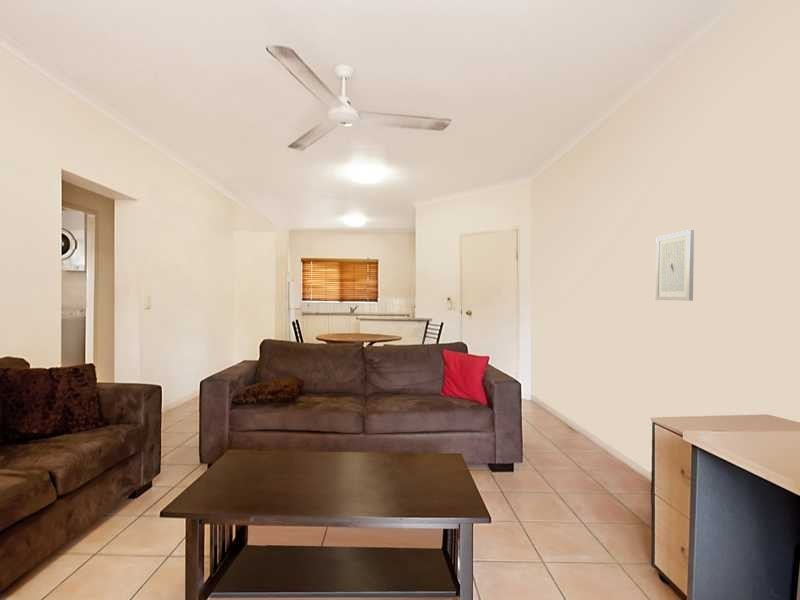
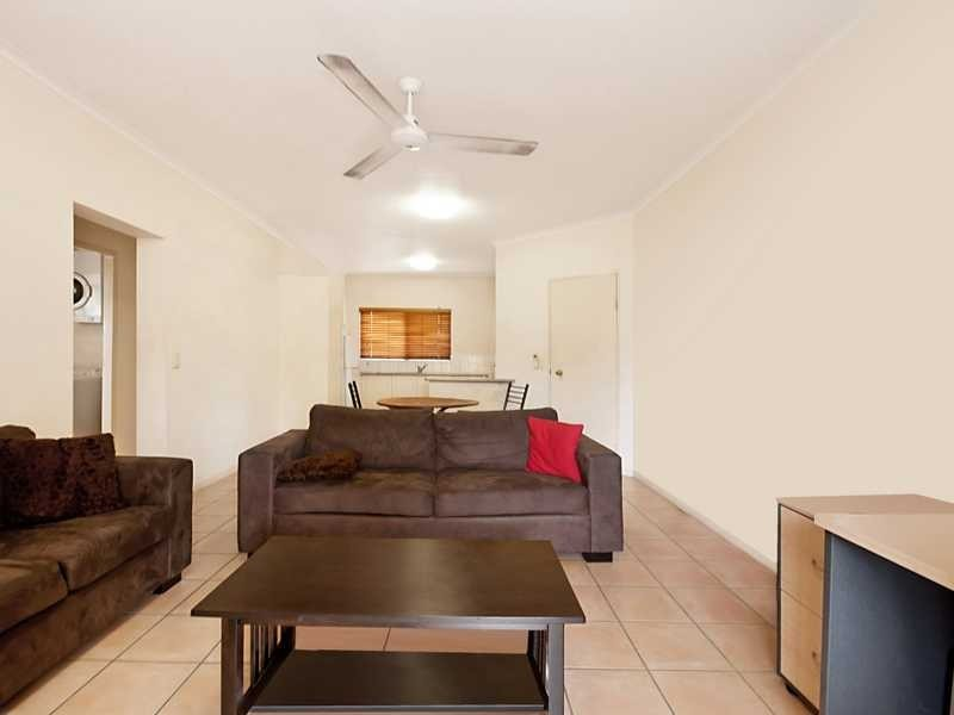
- wall art [655,229,695,302]
